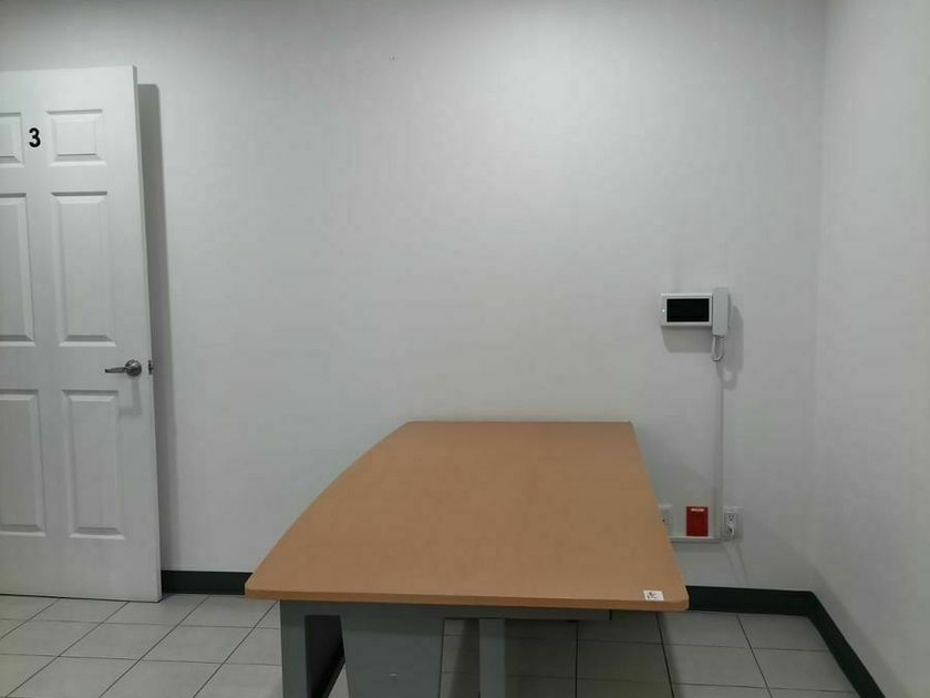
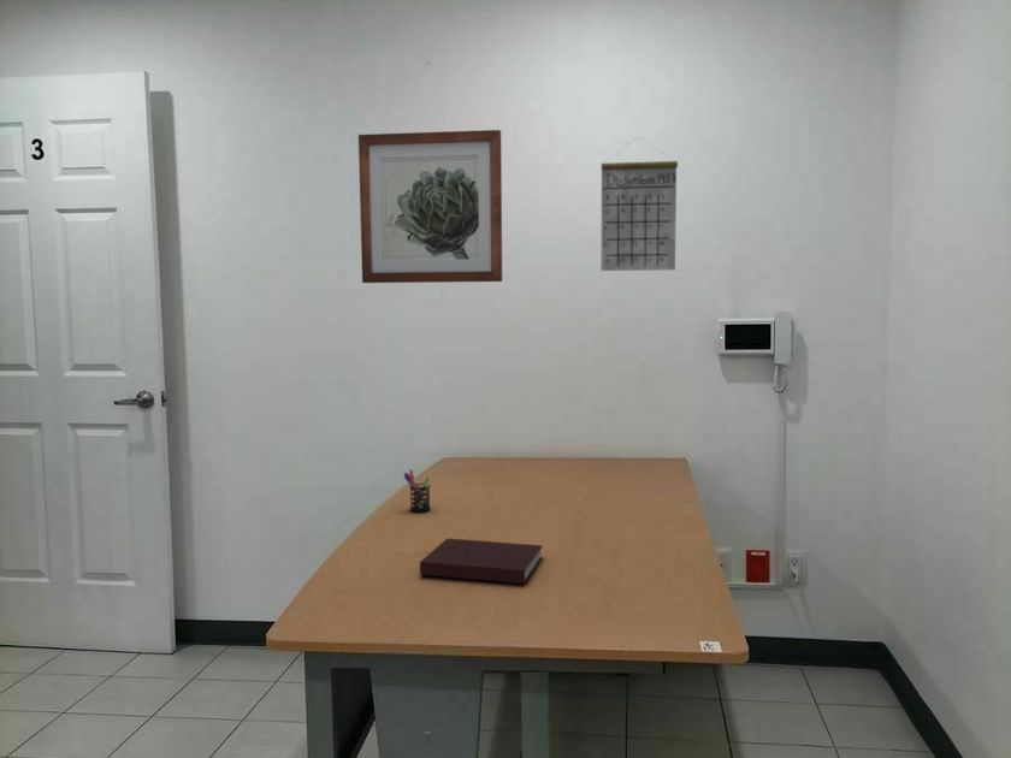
+ notebook [419,537,544,585]
+ calendar [599,137,679,272]
+ pen holder [403,469,433,513]
+ wall art [357,129,503,284]
